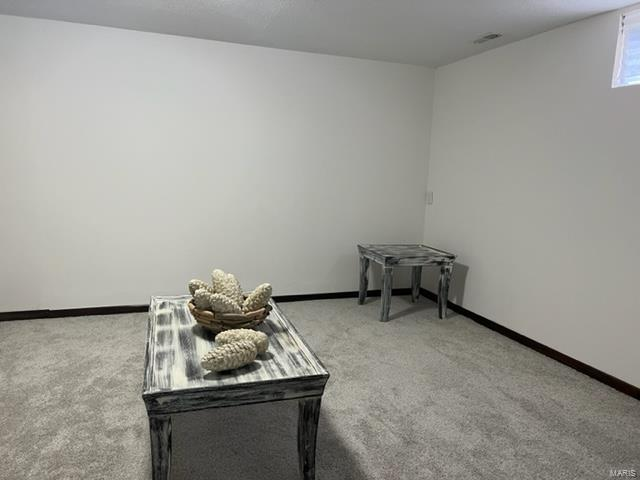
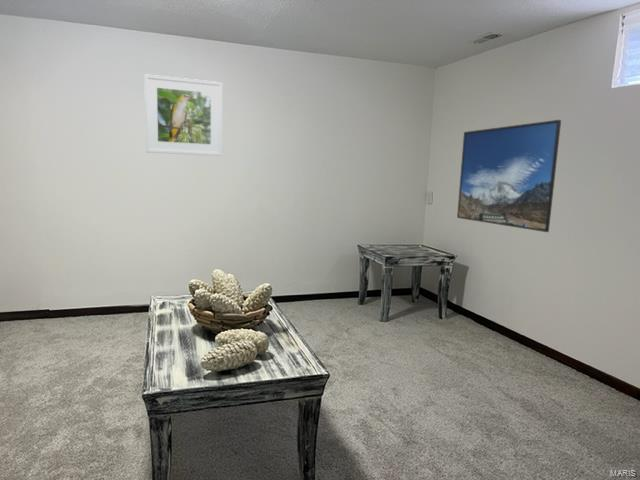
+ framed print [456,119,562,233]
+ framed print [143,73,223,157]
